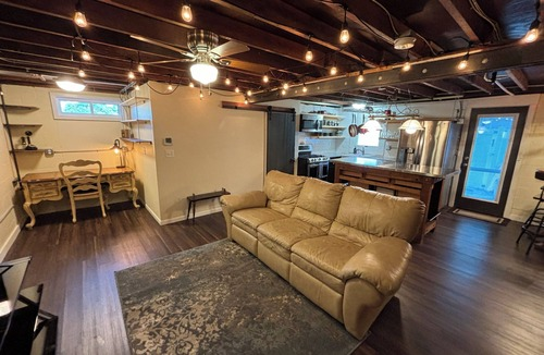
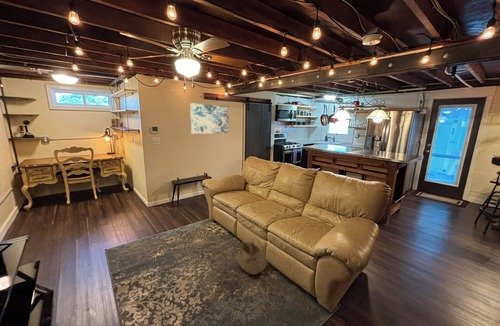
+ basket [236,237,267,275]
+ wall art [189,102,229,135]
